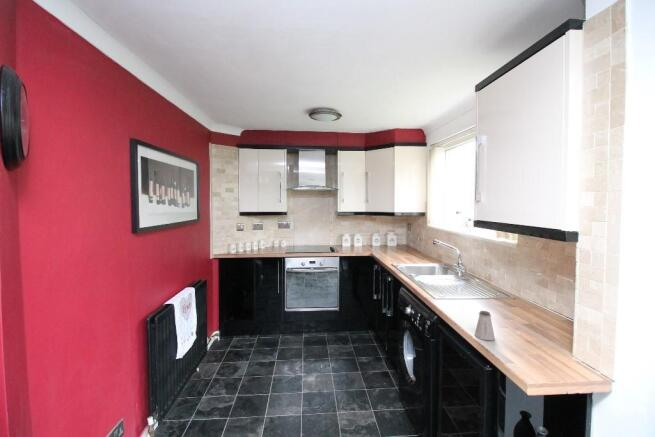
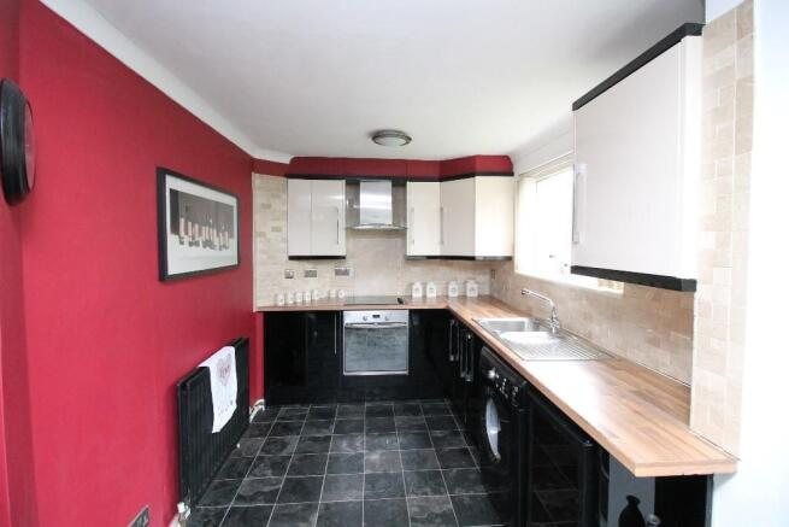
- saltshaker [474,310,496,341]
